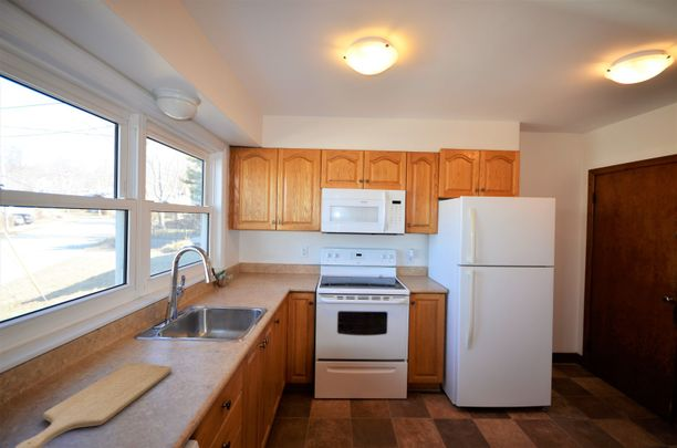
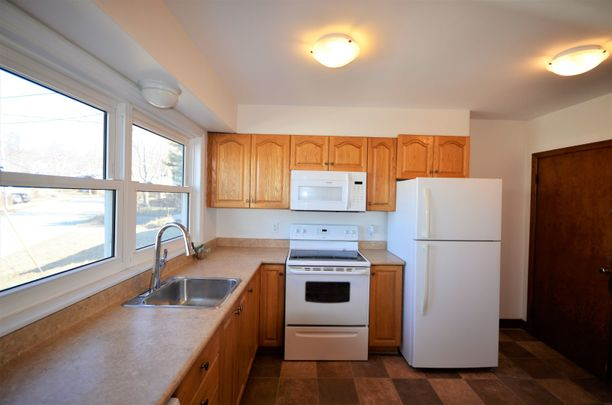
- chopping board [14,363,173,448]
